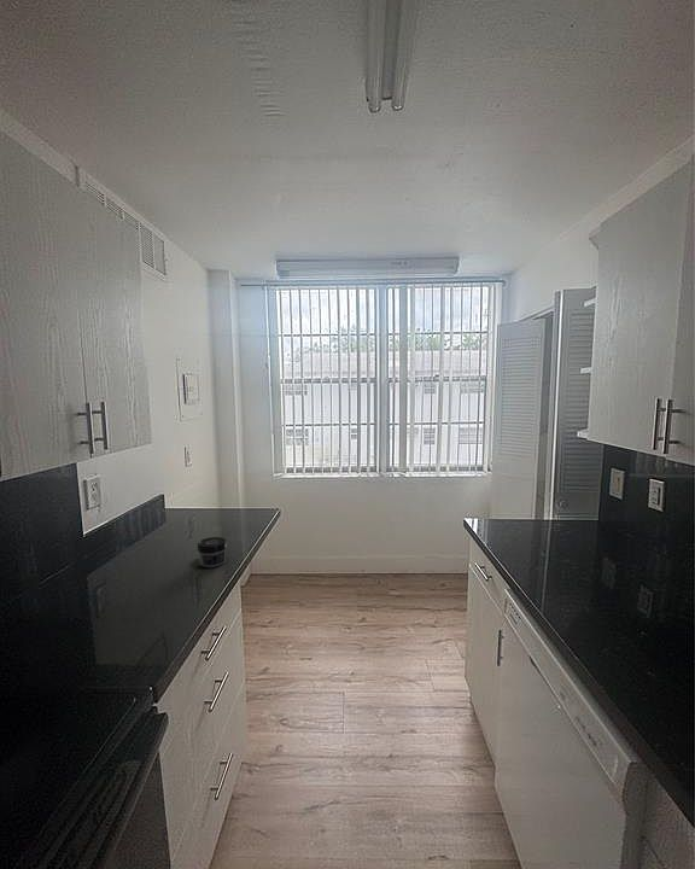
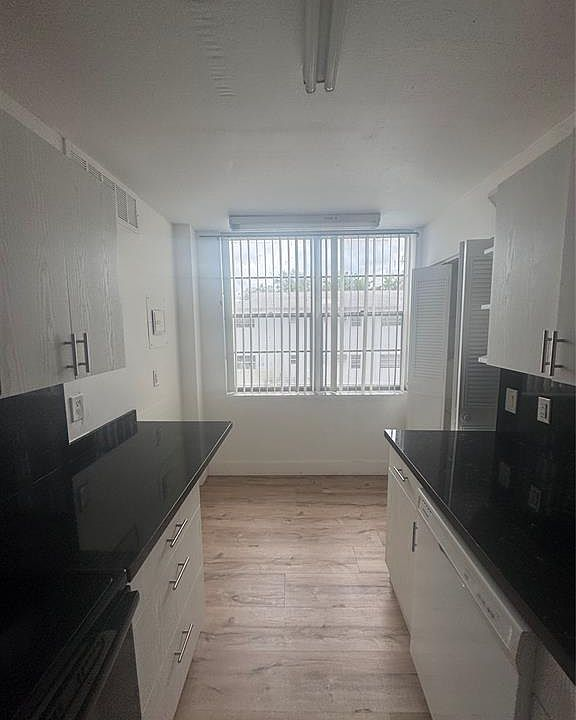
- jar [197,536,228,568]
